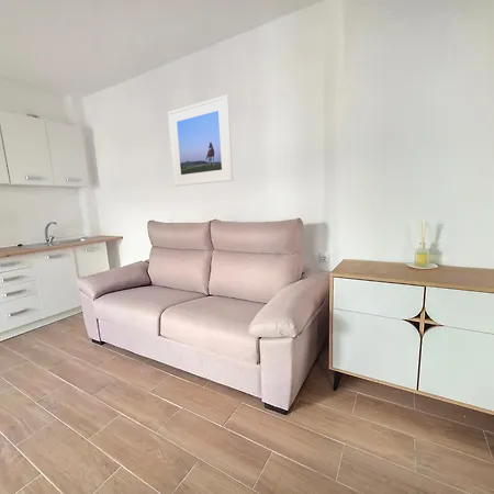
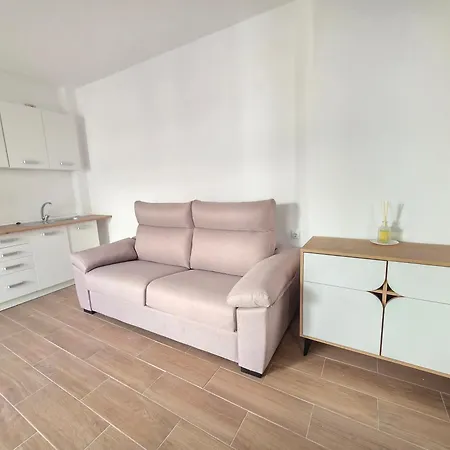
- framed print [167,93,234,188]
